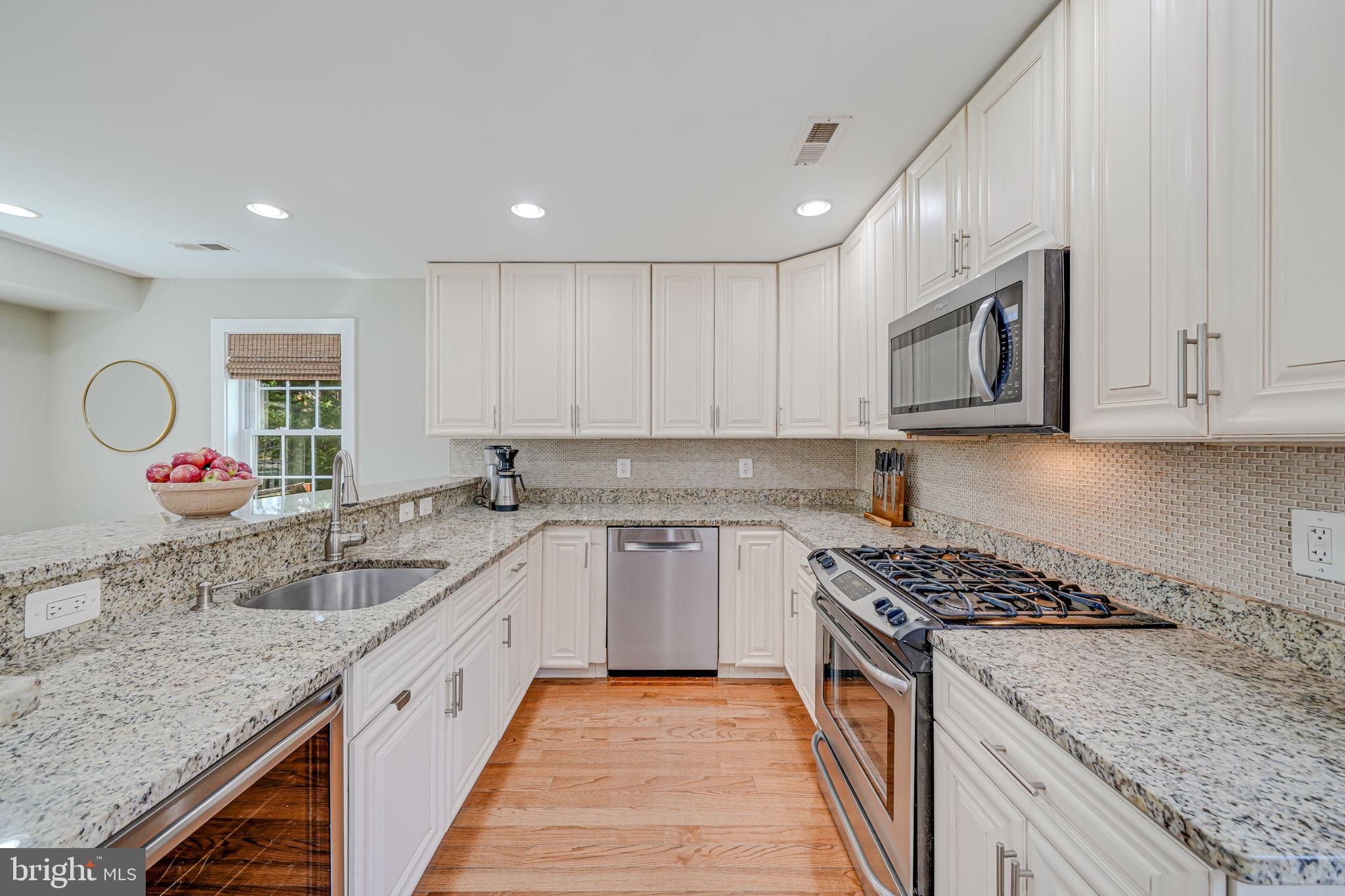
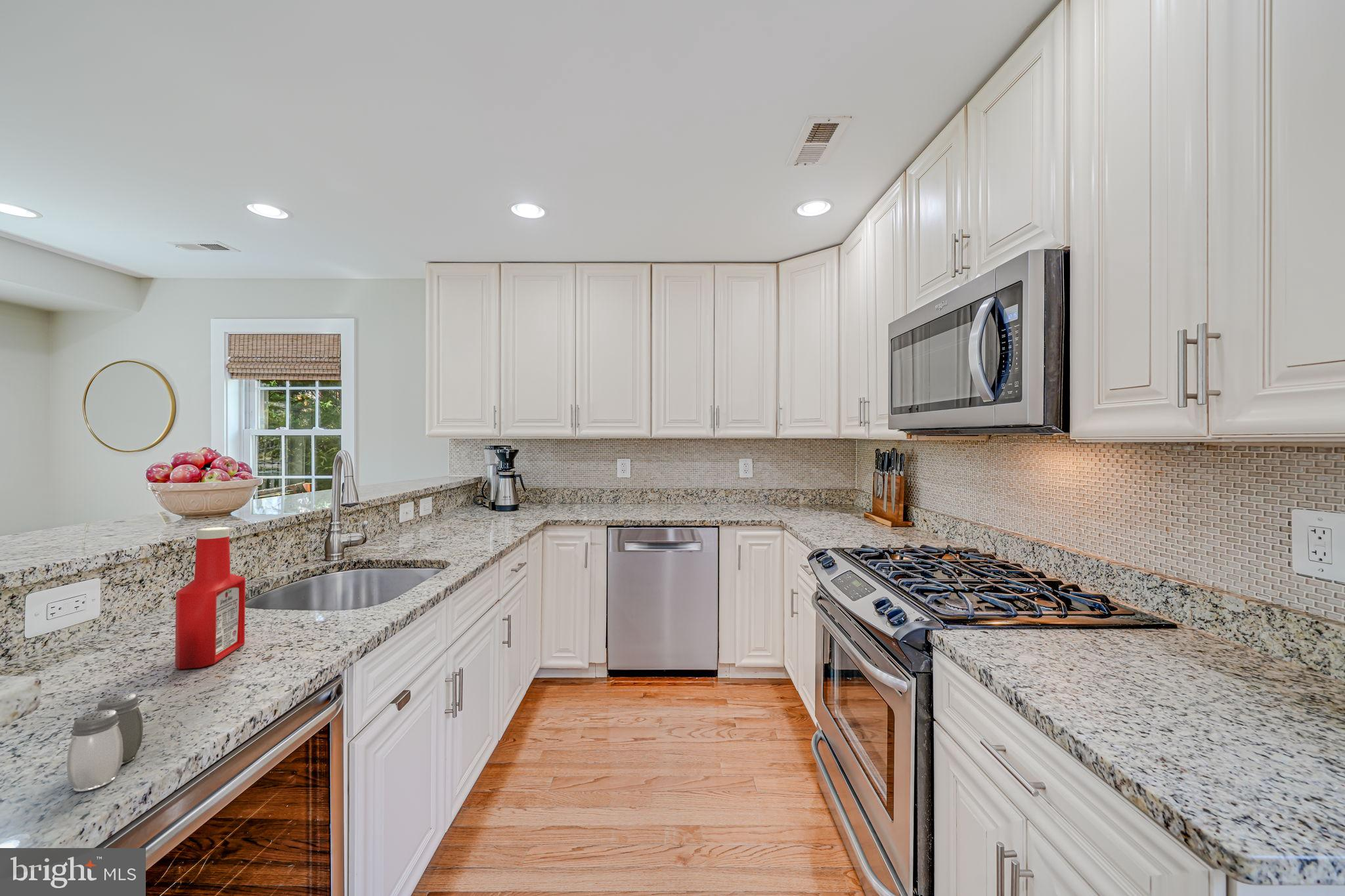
+ soap bottle [175,526,246,670]
+ salt and pepper shaker [66,693,144,792]
